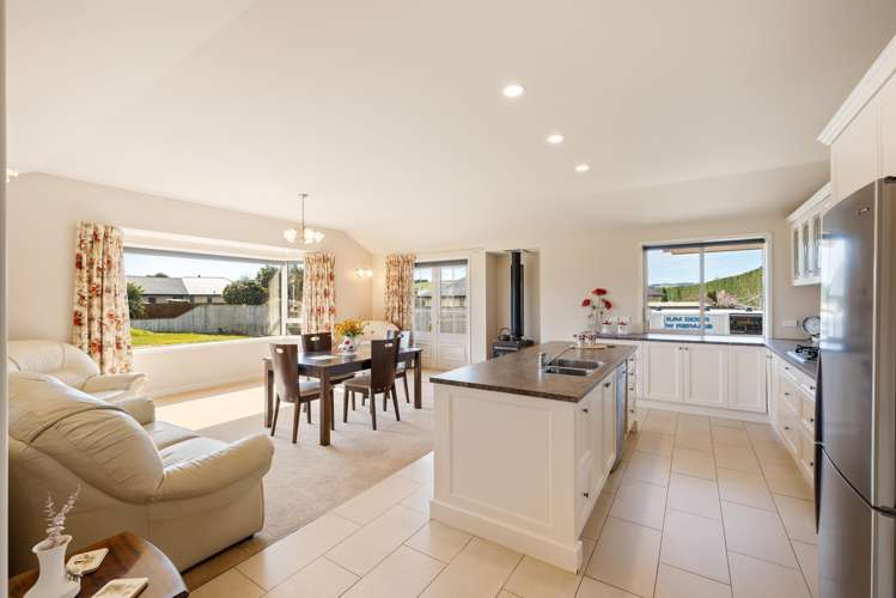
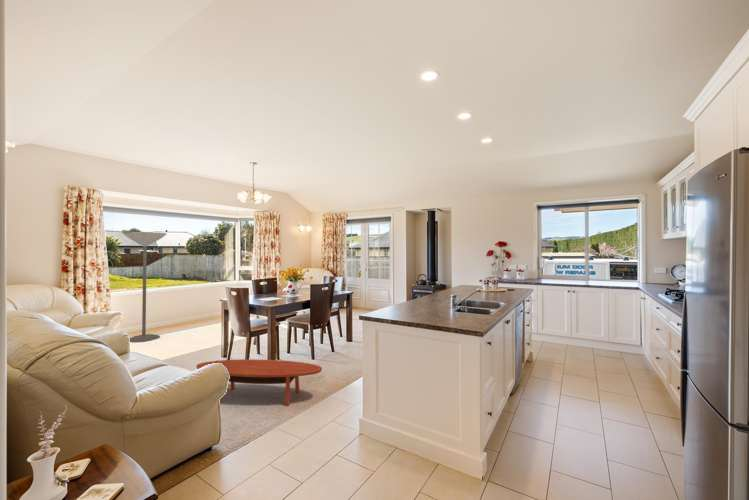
+ coffee table [195,358,323,406]
+ floor lamp [121,231,168,343]
